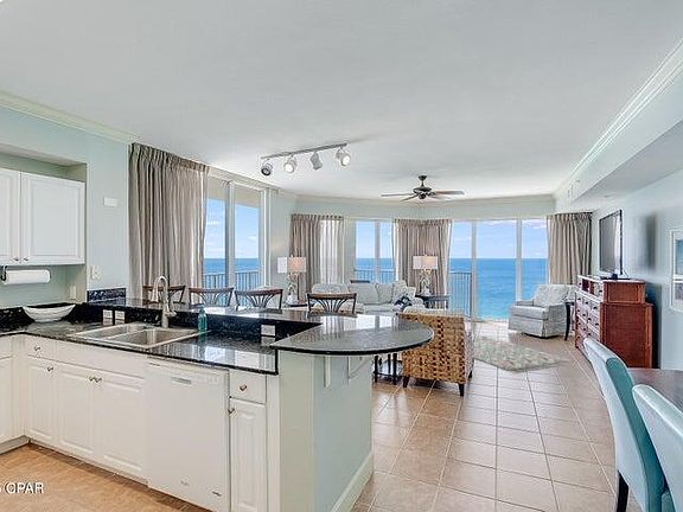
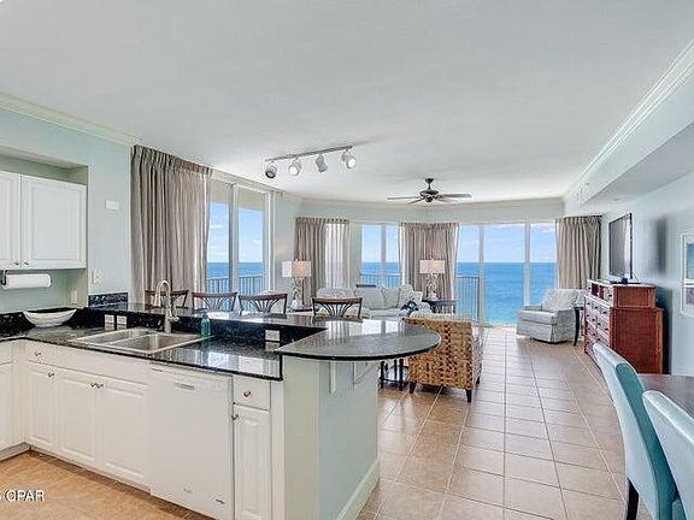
- rug [473,335,575,373]
